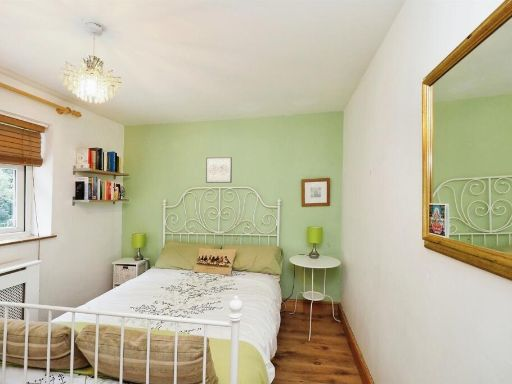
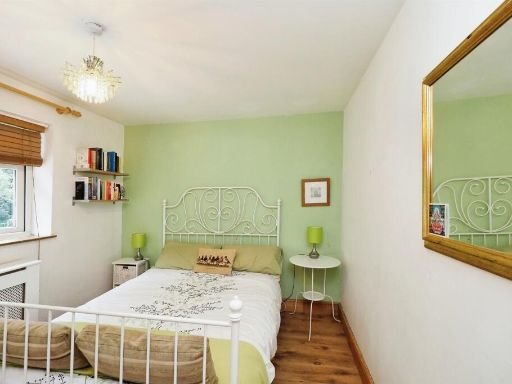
- wall art [205,156,233,184]
